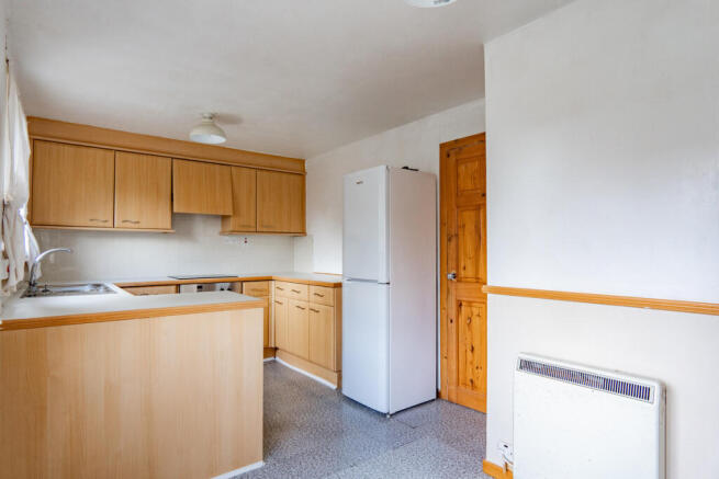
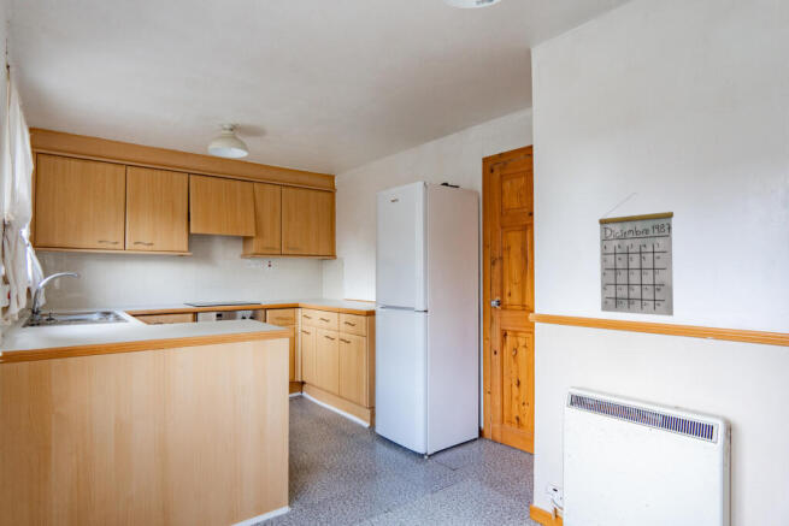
+ calendar [597,191,675,317]
